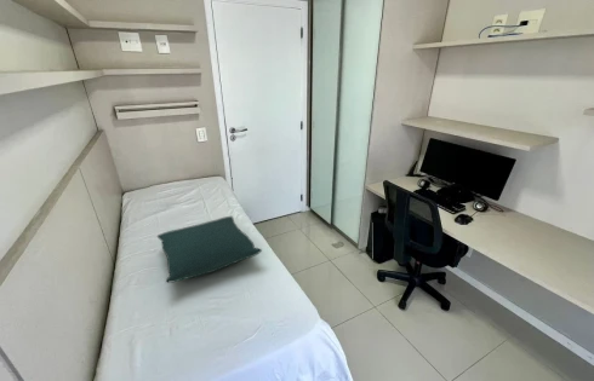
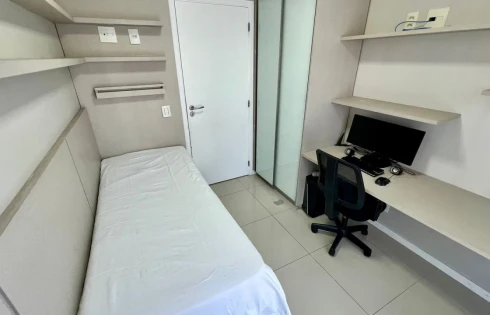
- pillow [156,215,263,283]
